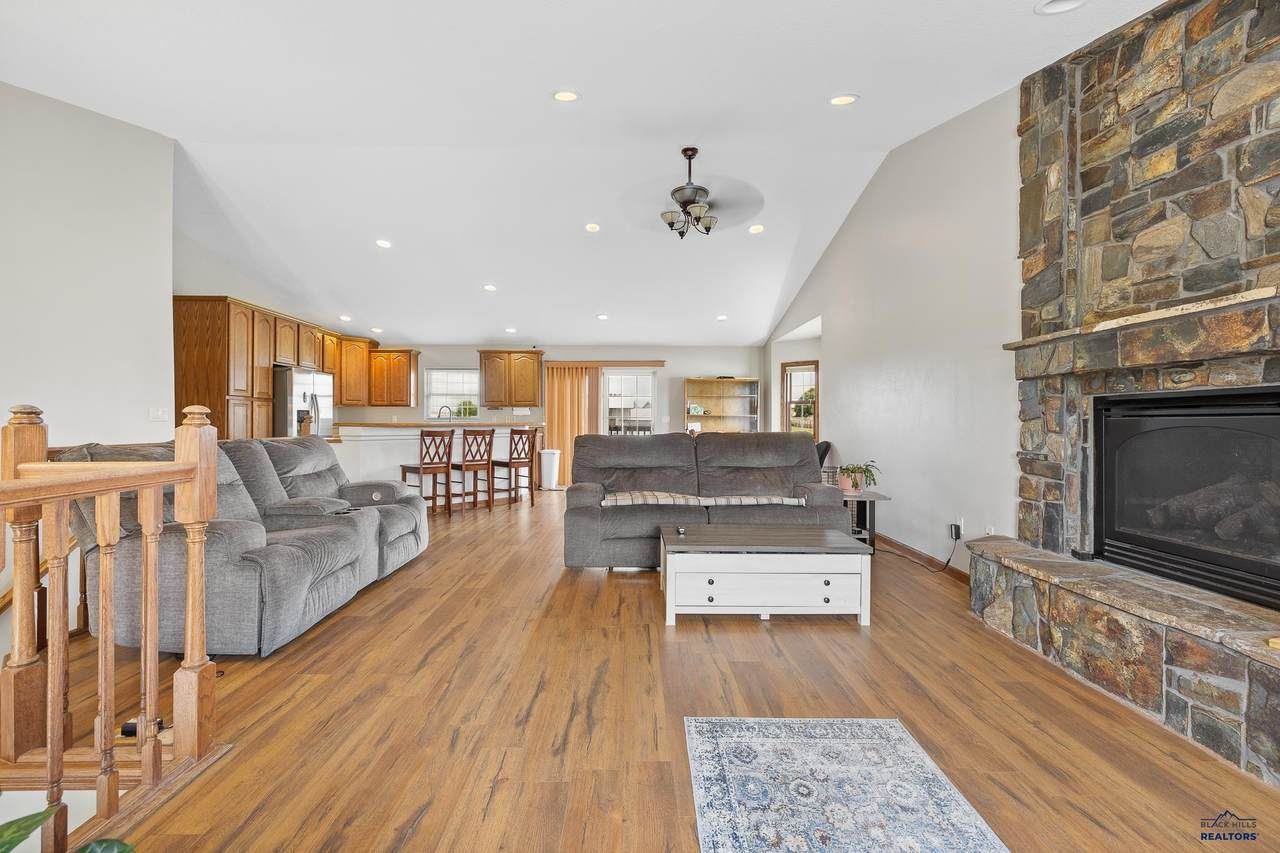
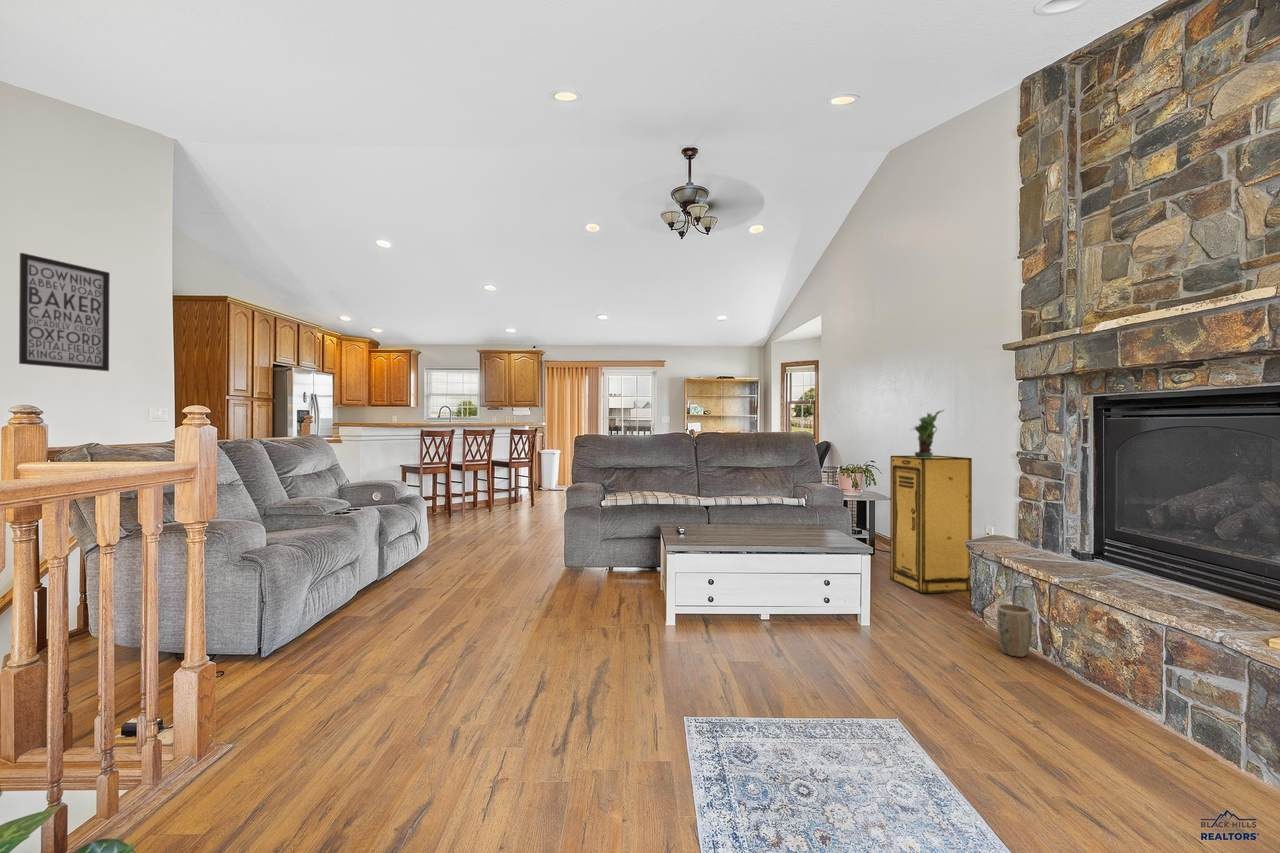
+ wall art [18,252,111,372]
+ potted plant [909,408,946,458]
+ storage cabinet [889,455,973,594]
+ plant pot [996,603,1033,658]
